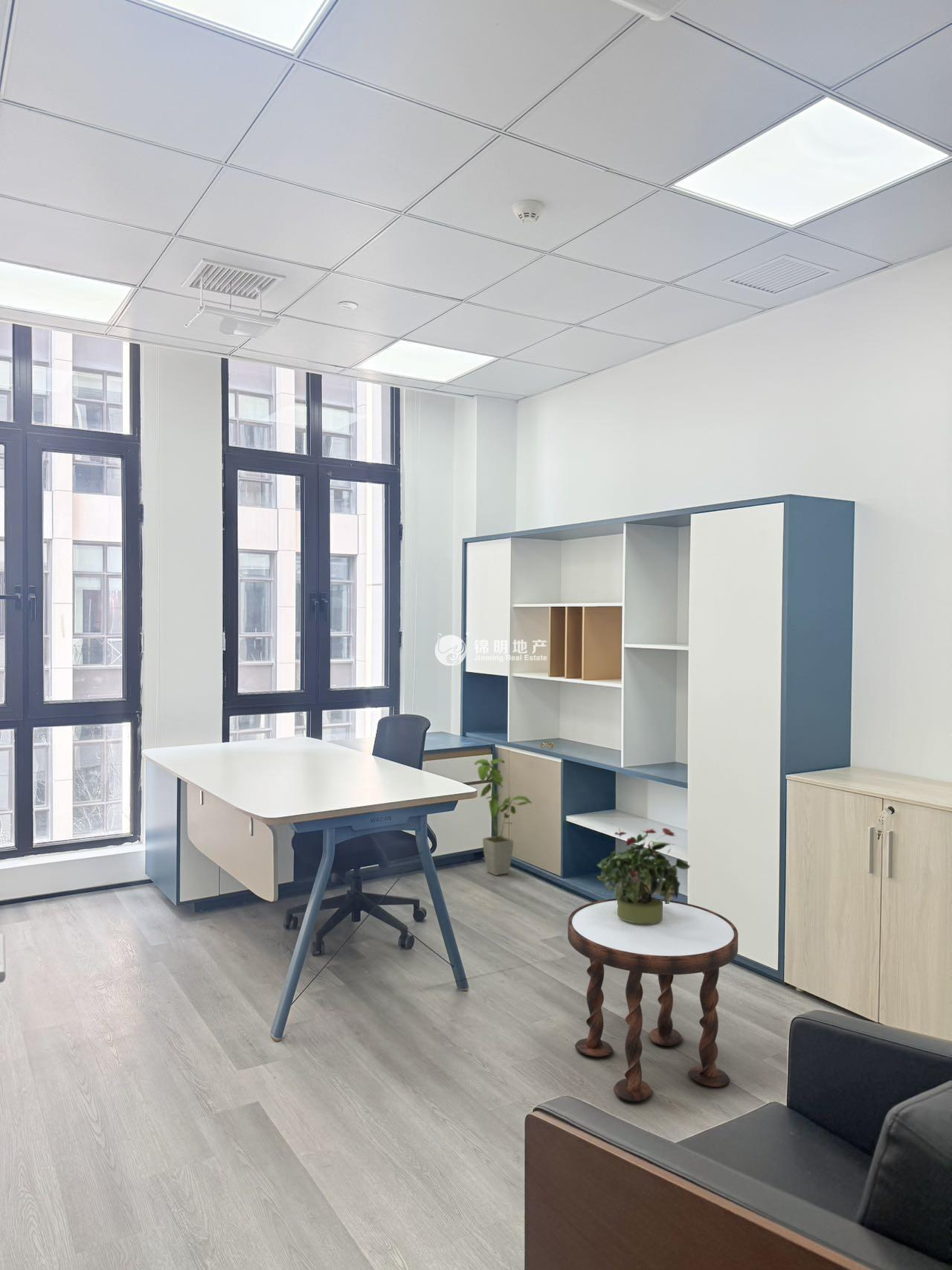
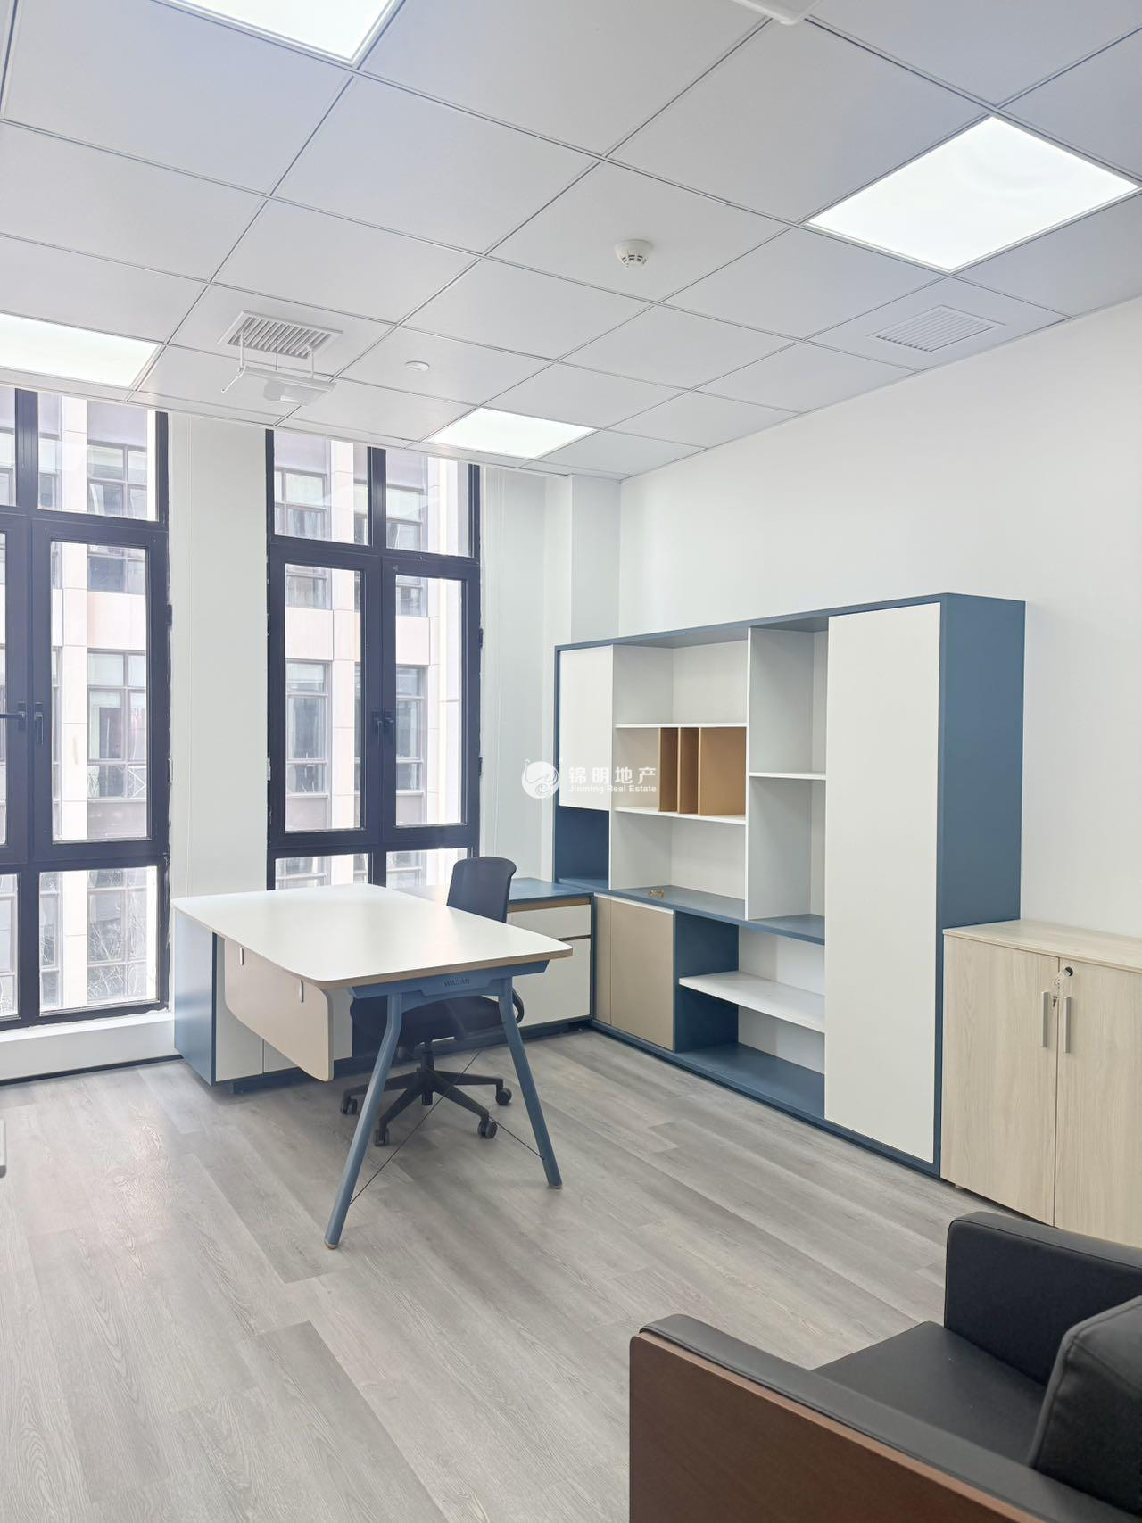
- house plant [474,758,533,876]
- side table [567,898,739,1103]
- potted plant [596,827,691,923]
